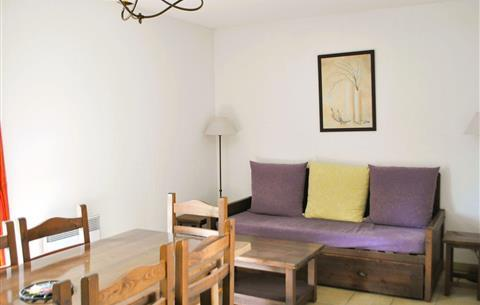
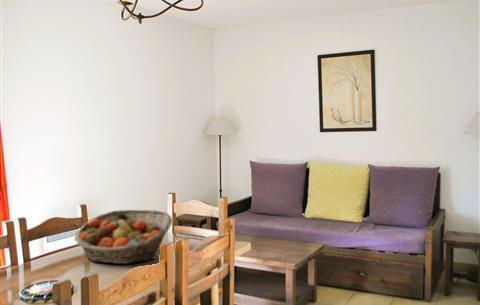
+ fruit basket [73,209,173,265]
